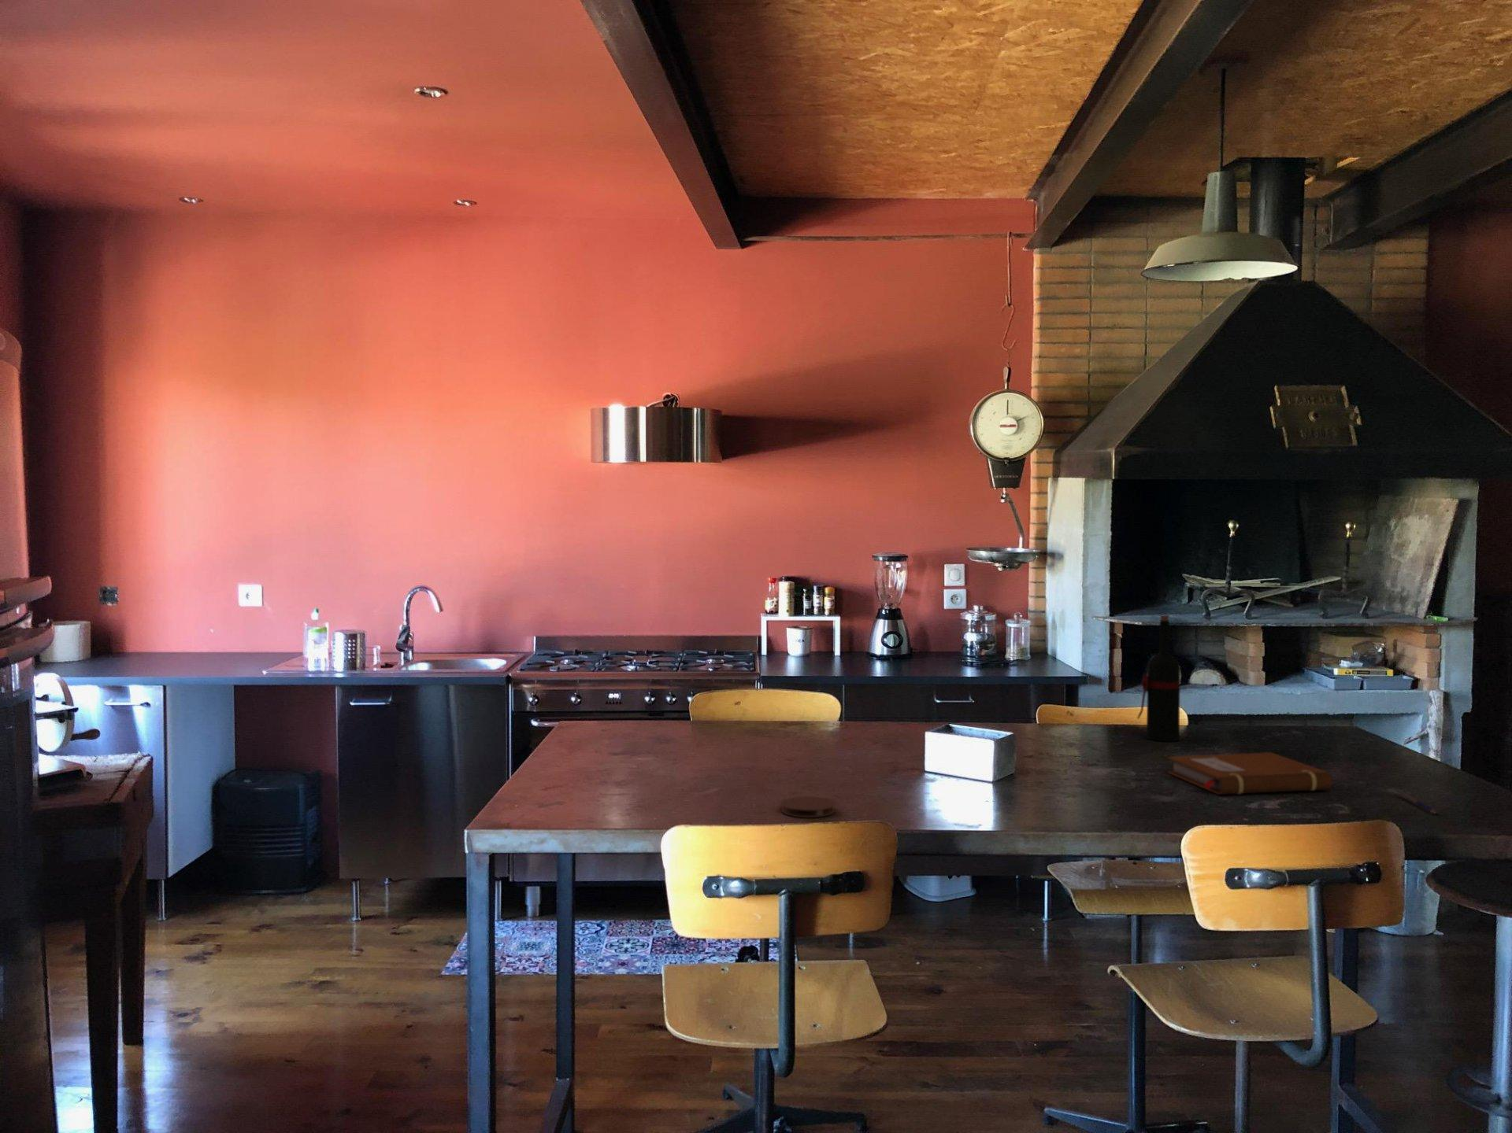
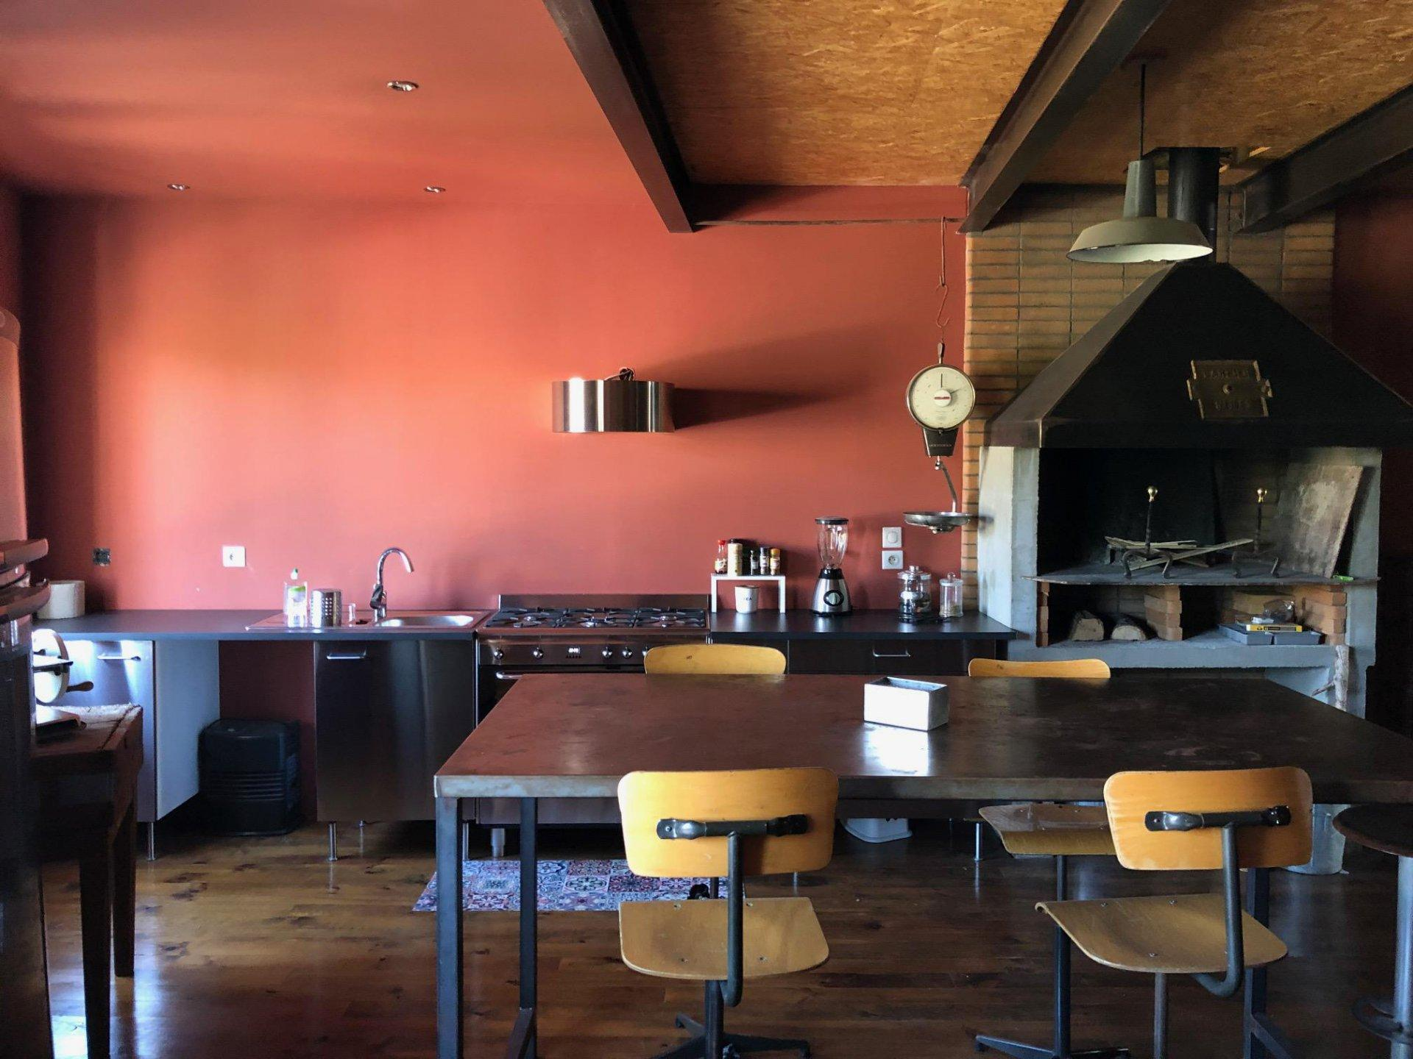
- pen [1395,790,1442,815]
- coaster [781,795,836,819]
- wine bottle [1136,614,1181,741]
- notebook [1167,751,1332,795]
